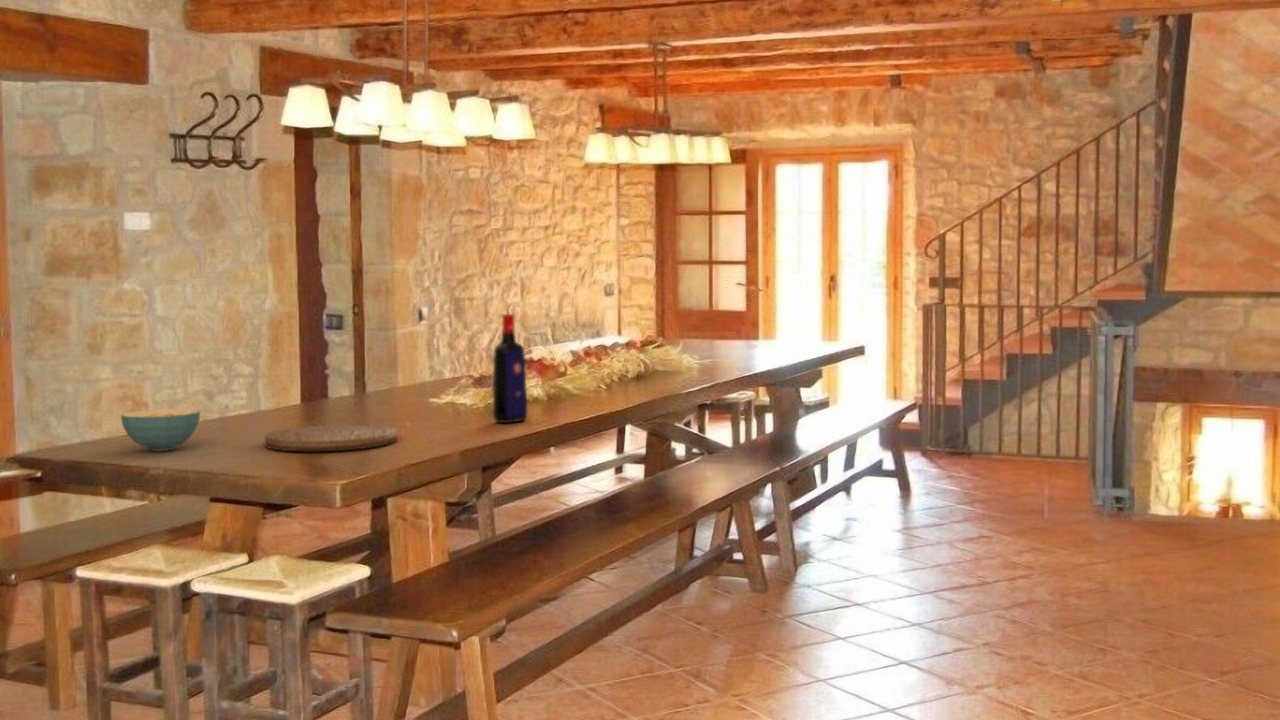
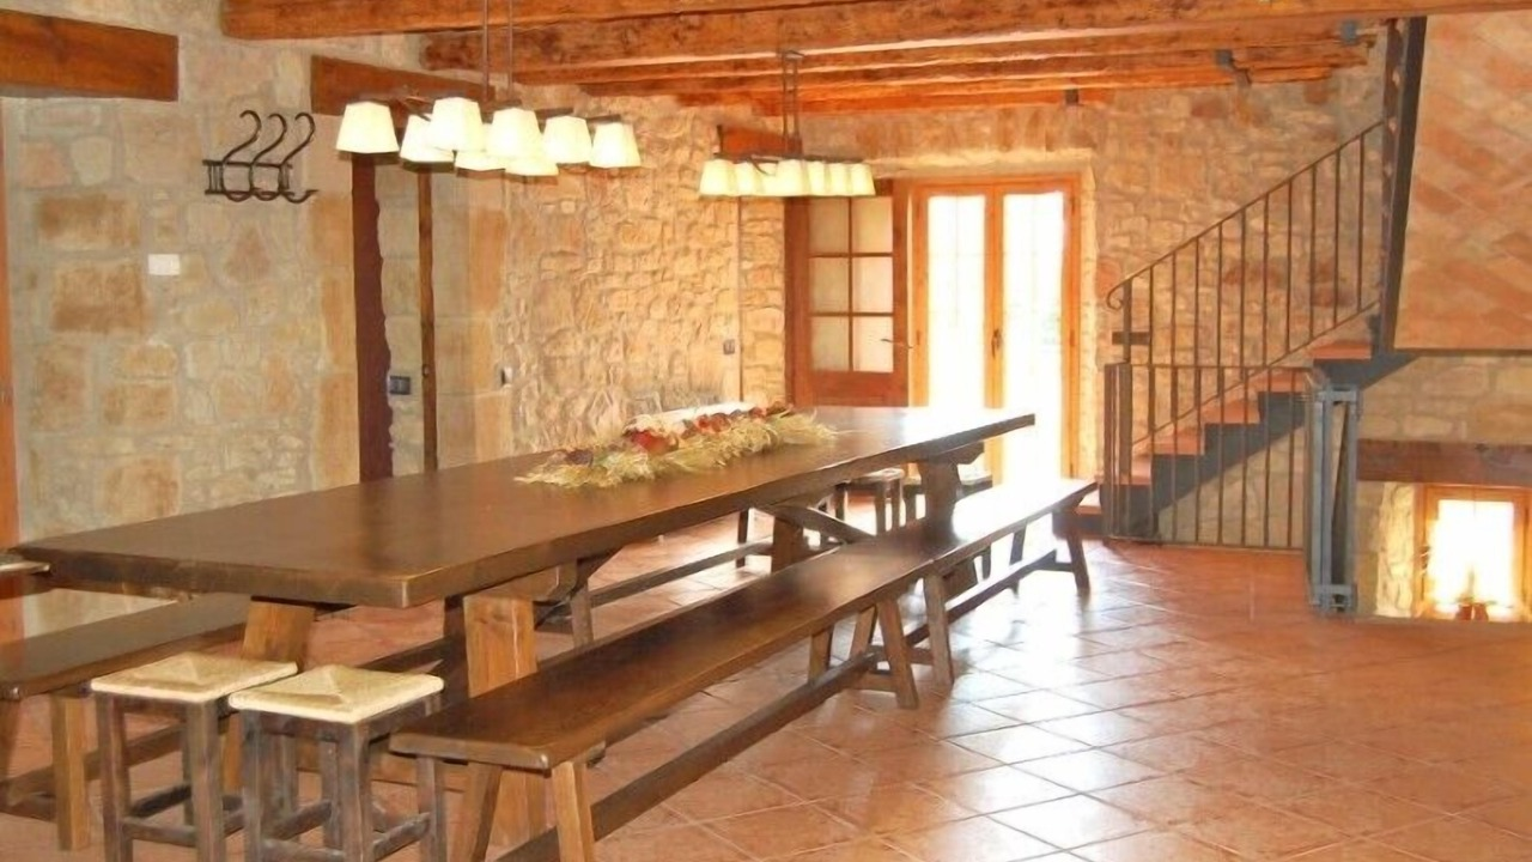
- liquor bottle [492,313,528,424]
- cutting board [264,424,398,452]
- cereal bowl [120,408,201,452]
